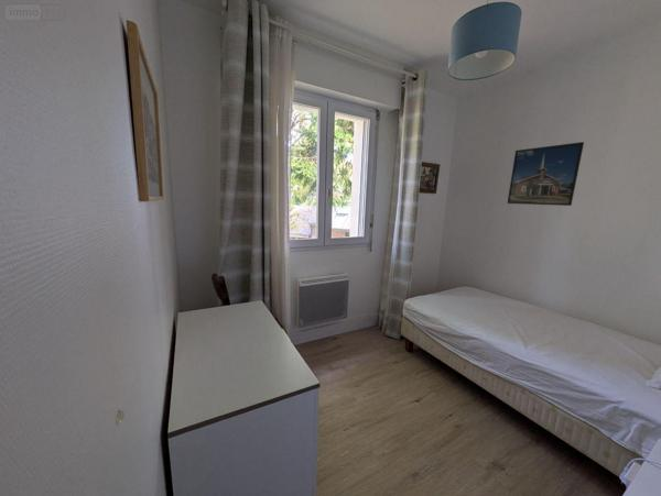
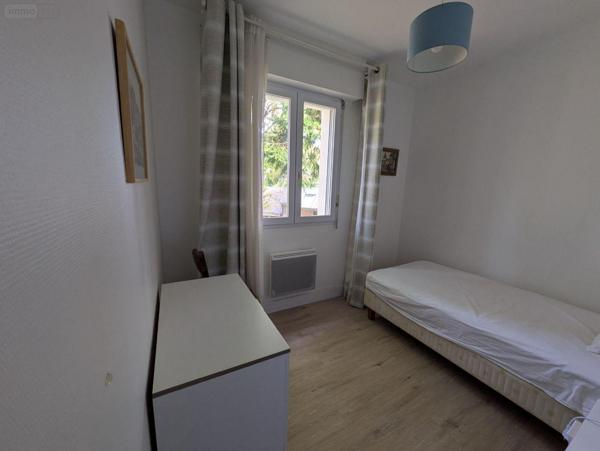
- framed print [507,141,585,207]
